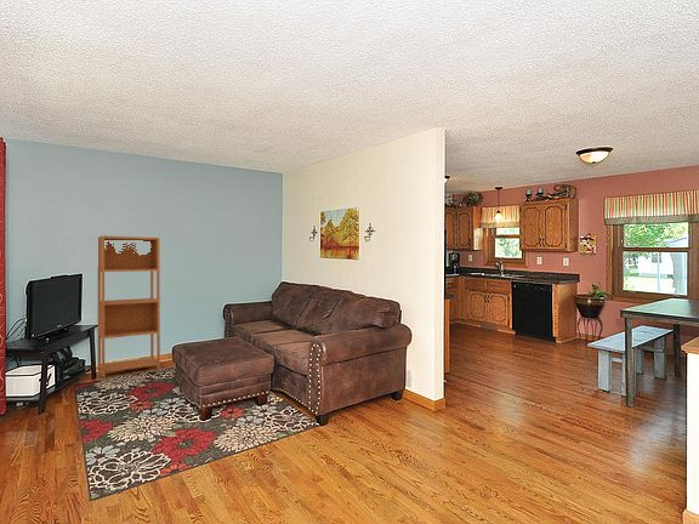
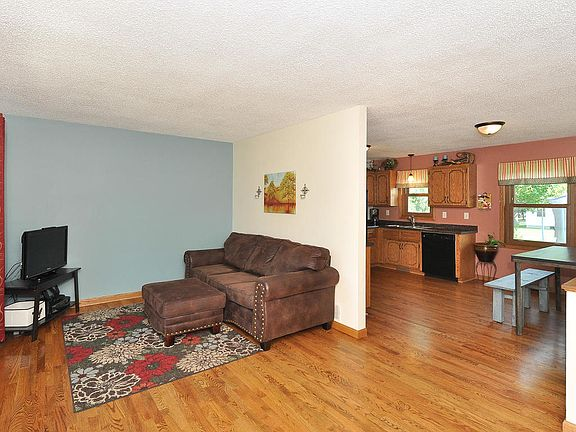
- bookcase [97,235,161,378]
